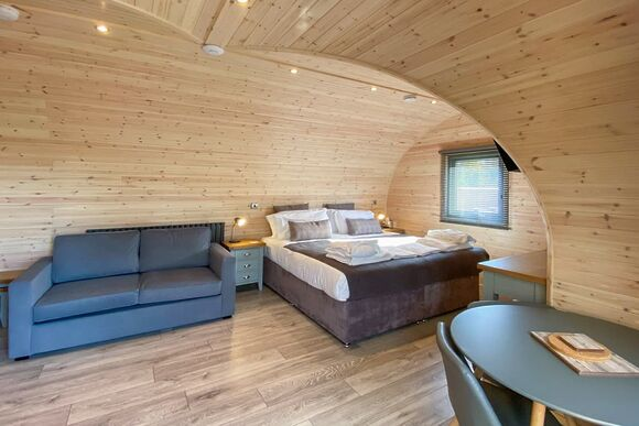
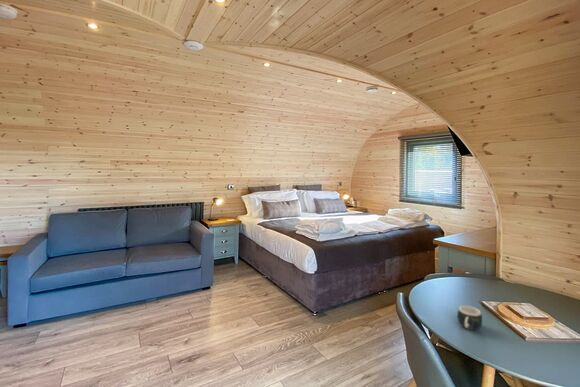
+ mug [456,305,483,331]
